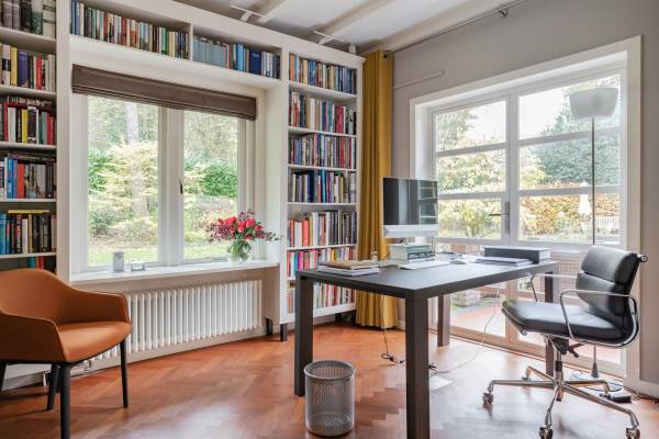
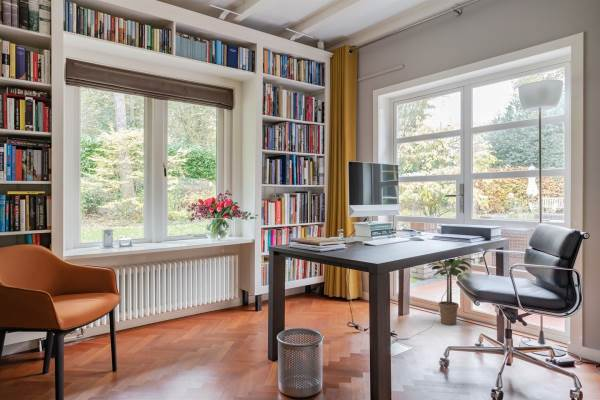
+ potted plant [426,256,475,326]
